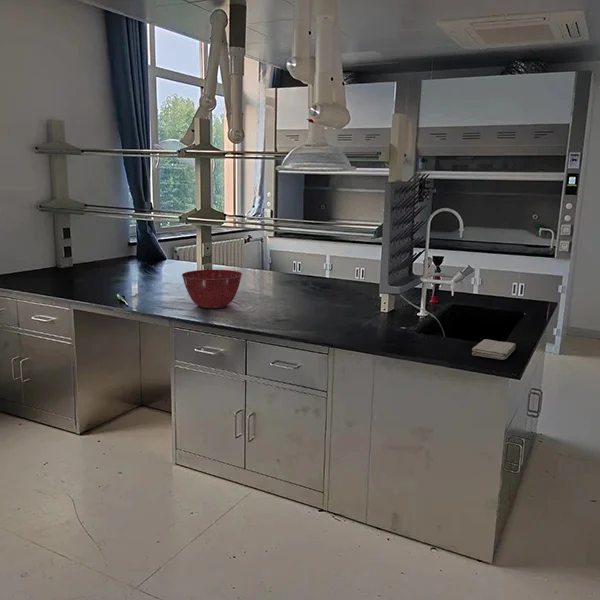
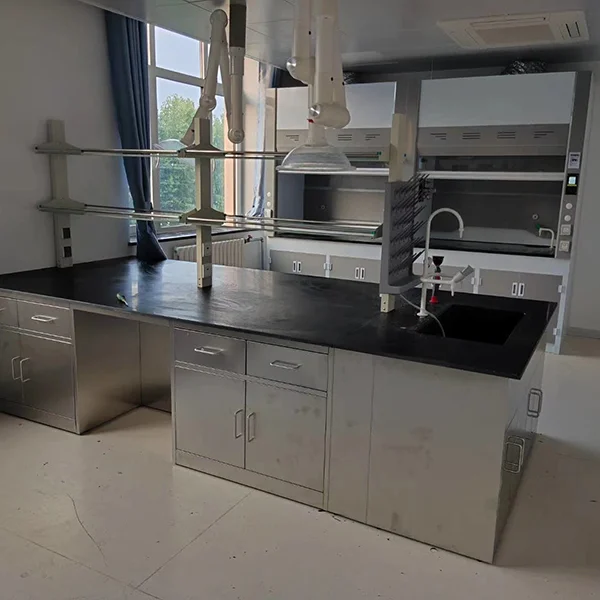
- mixing bowl [181,269,243,309]
- washcloth [471,338,516,361]
